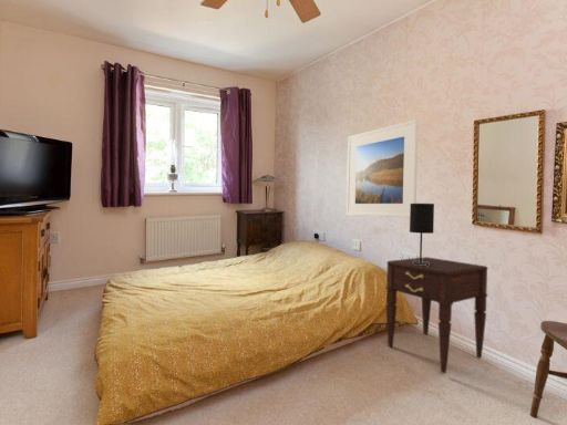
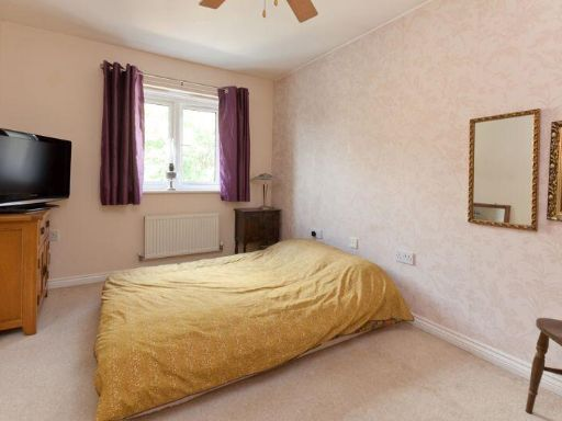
- table lamp [409,203,435,266]
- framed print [346,118,419,219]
- nightstand [384,256,489,374]
